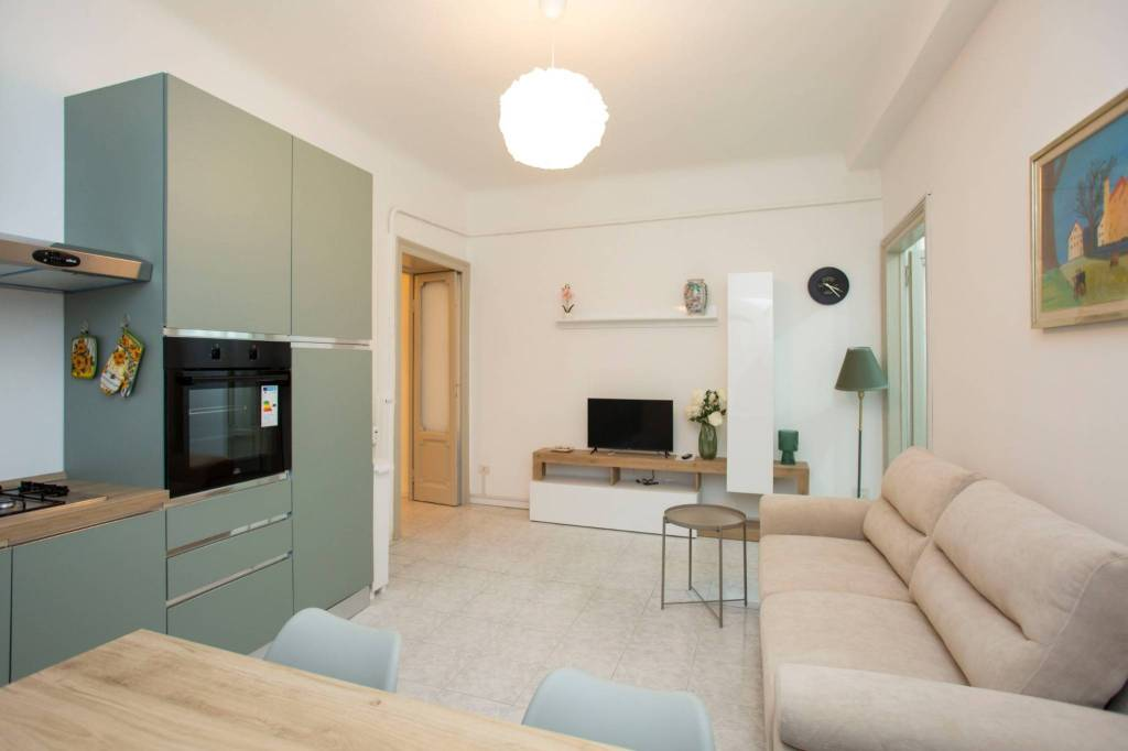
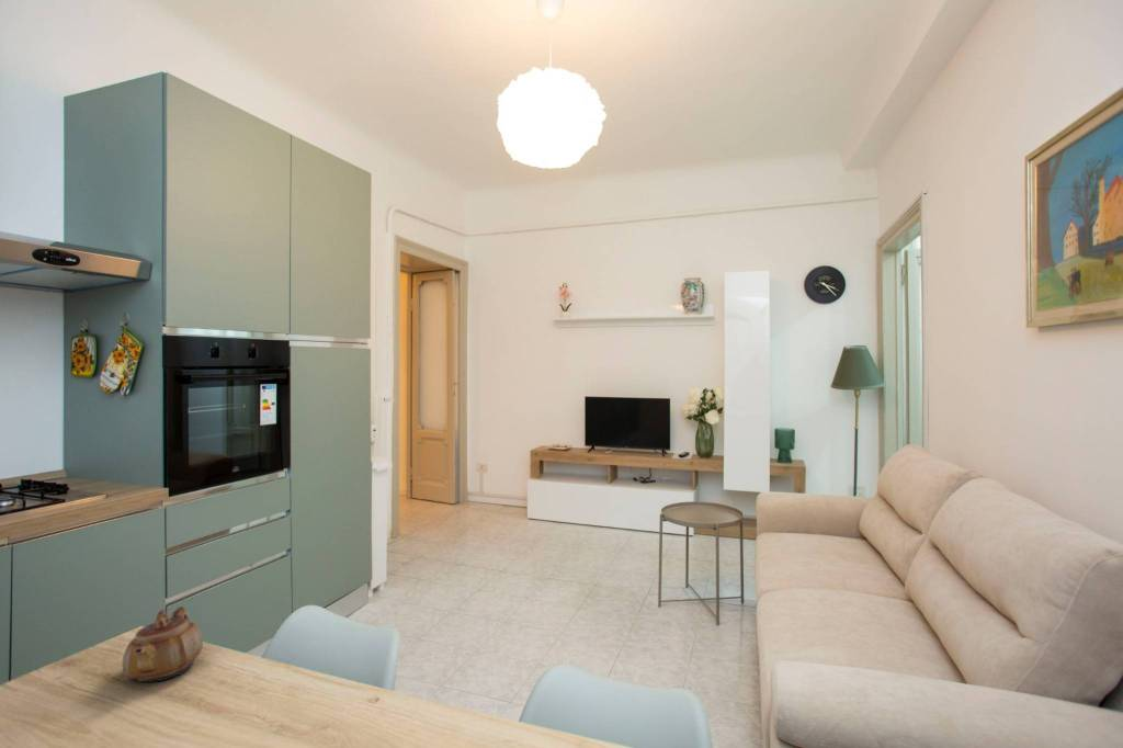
+ teapot [122,605,204,683]
